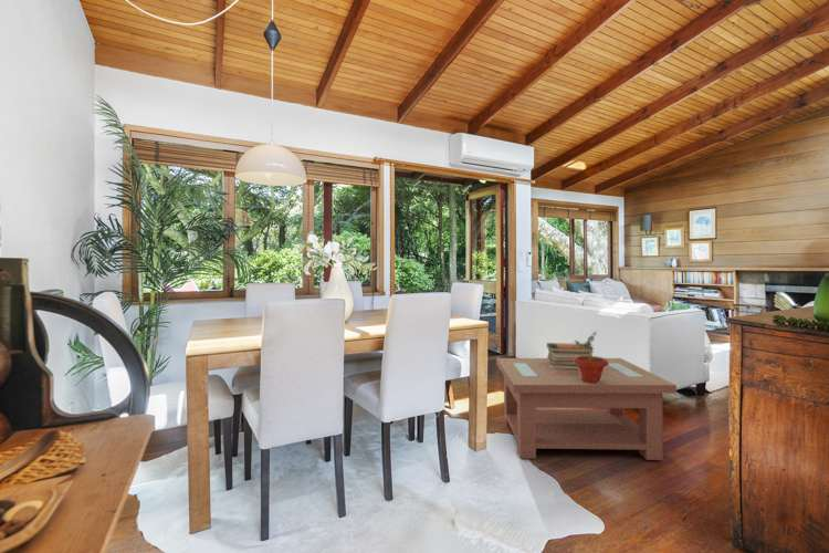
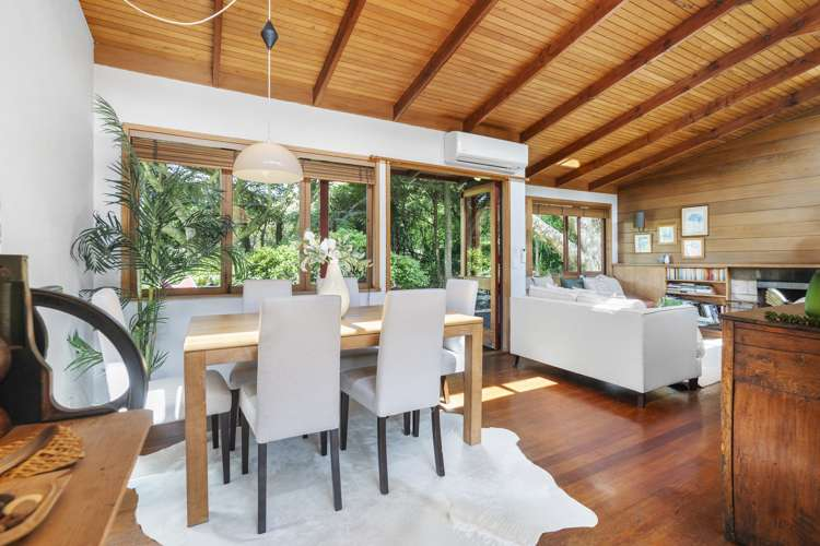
- potted plant [573,331,609,384]
- book stack [546,342,595,369]
- coffee table [495,357,678,461]
